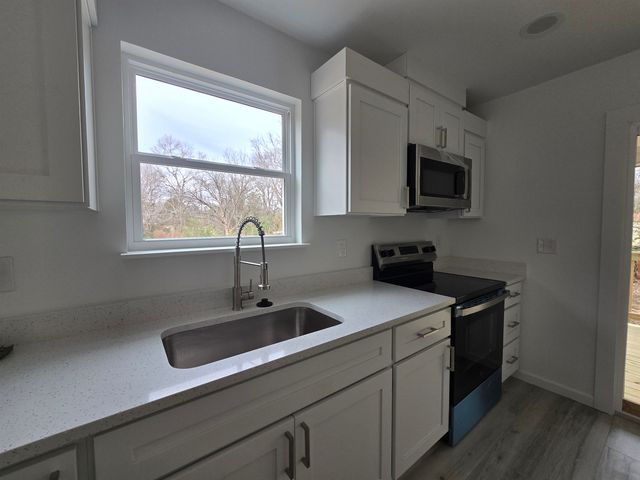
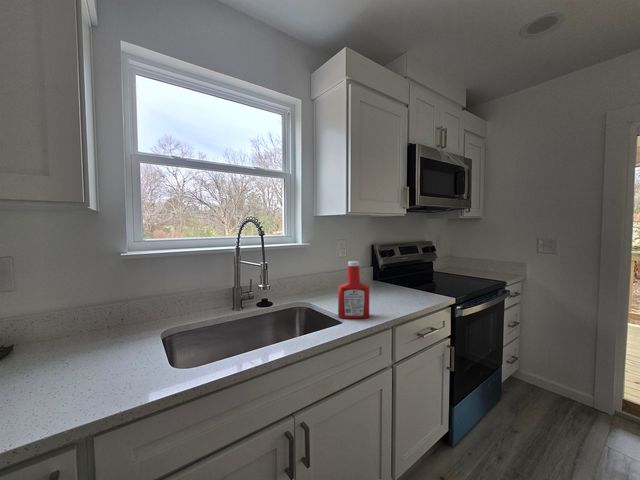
+ soap bottle [337,260,370,319]
